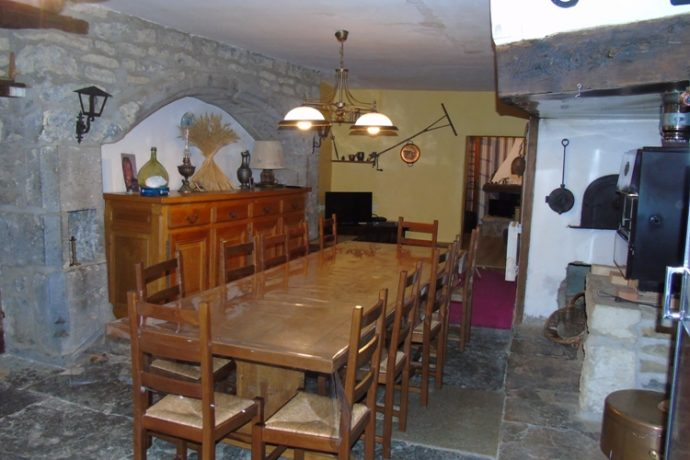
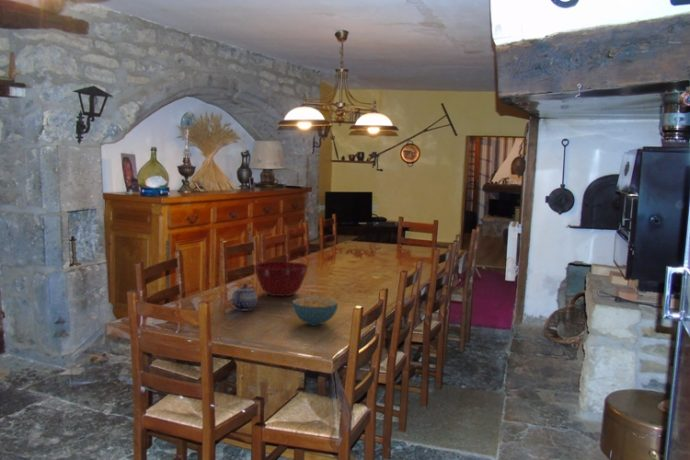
+ mixing bowl [253,261,309,297]
+ cereal bowl [292,296,339,327]
+ teapot [231,283,259,312]
